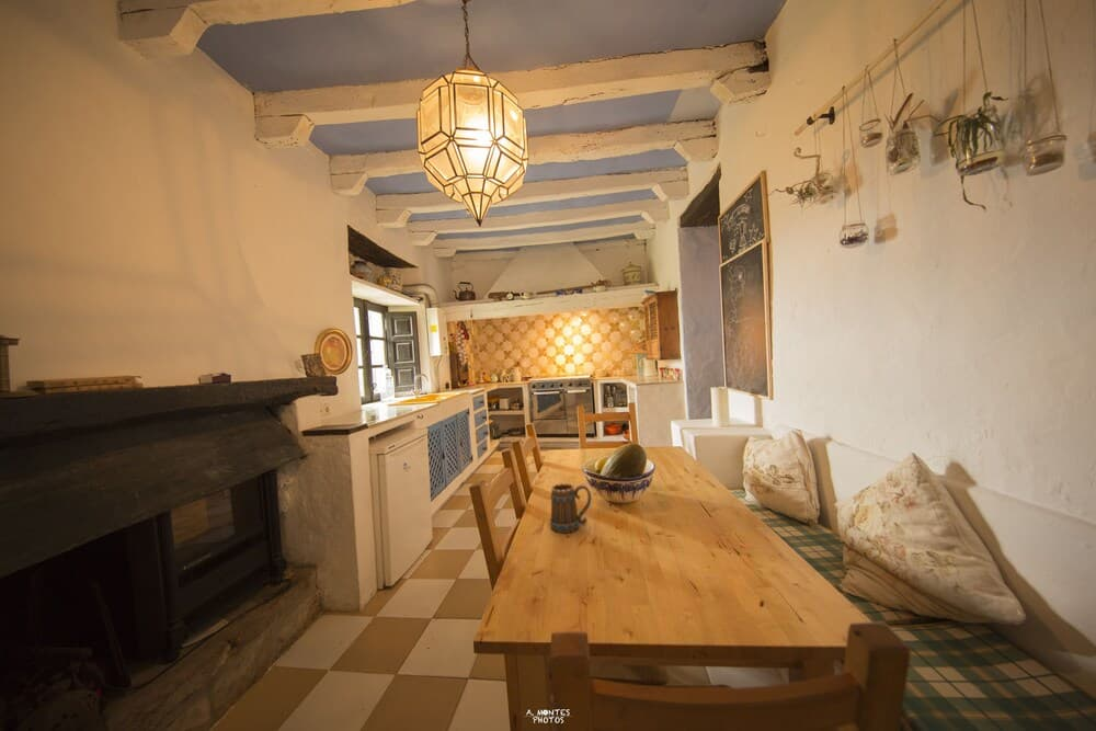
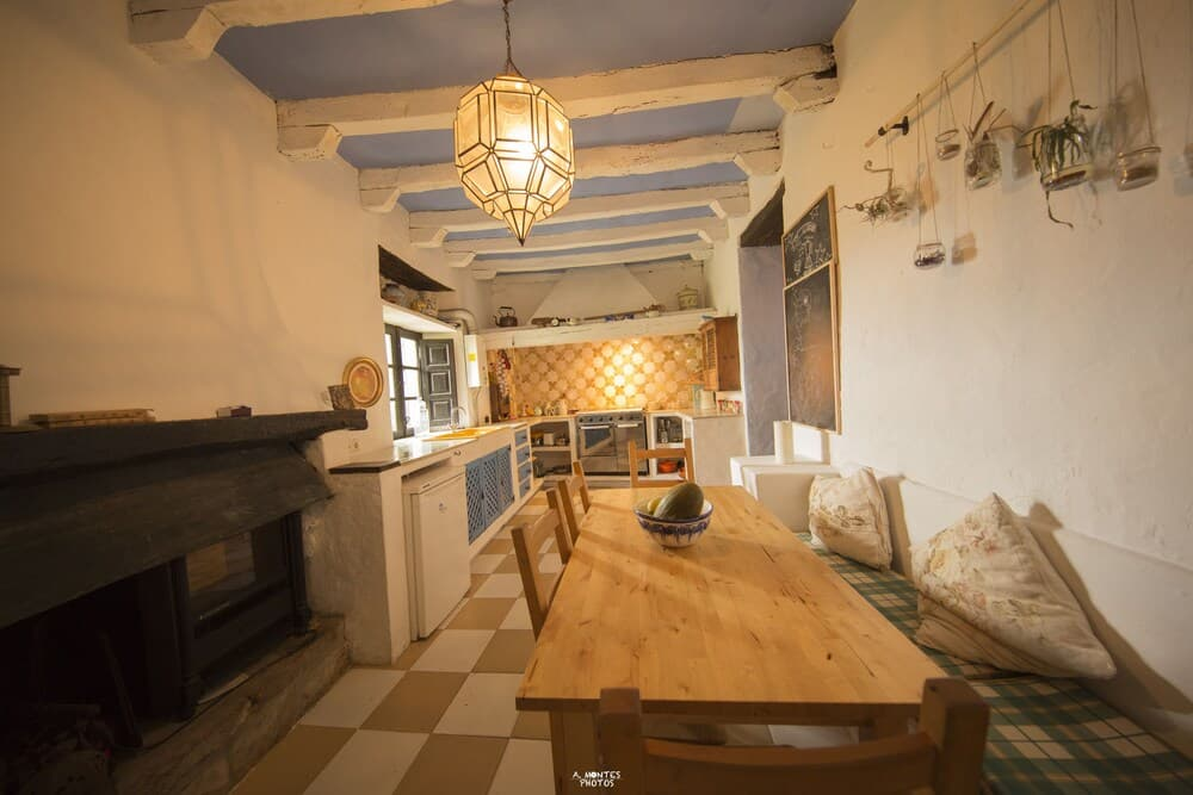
- mug [549,482,593,534]
